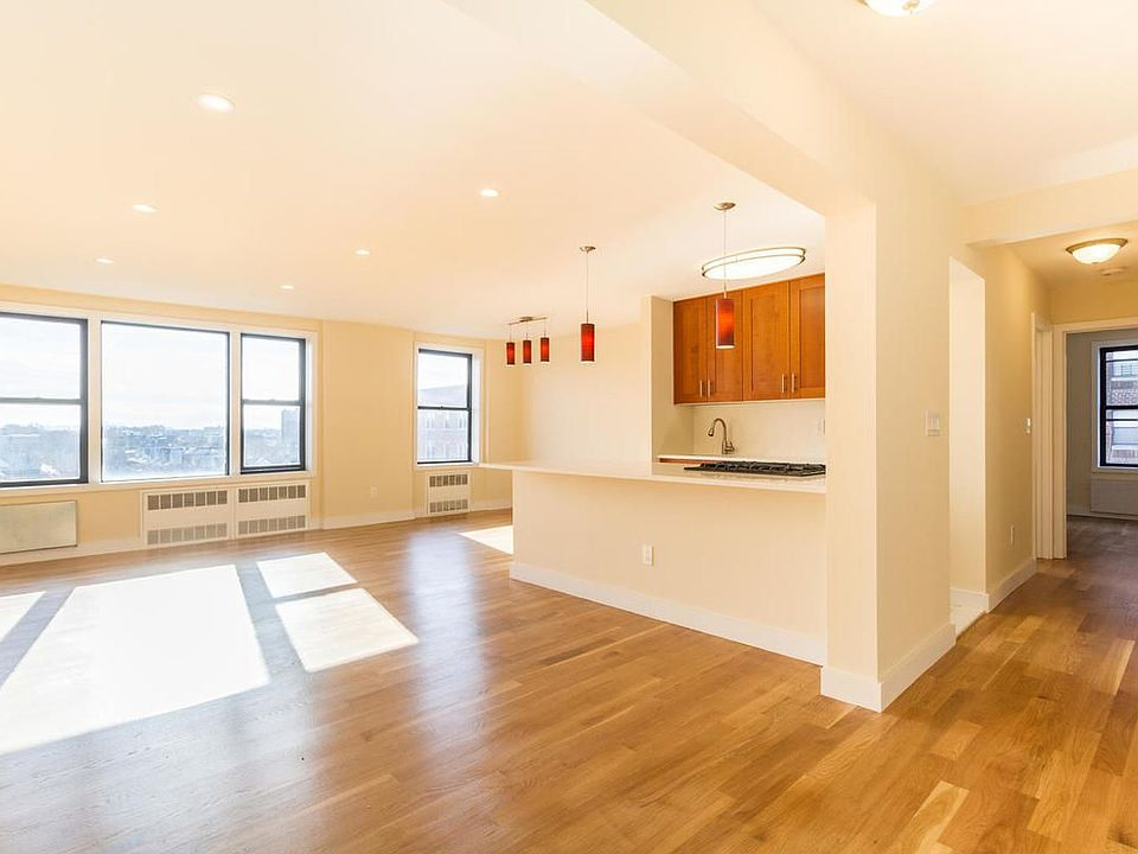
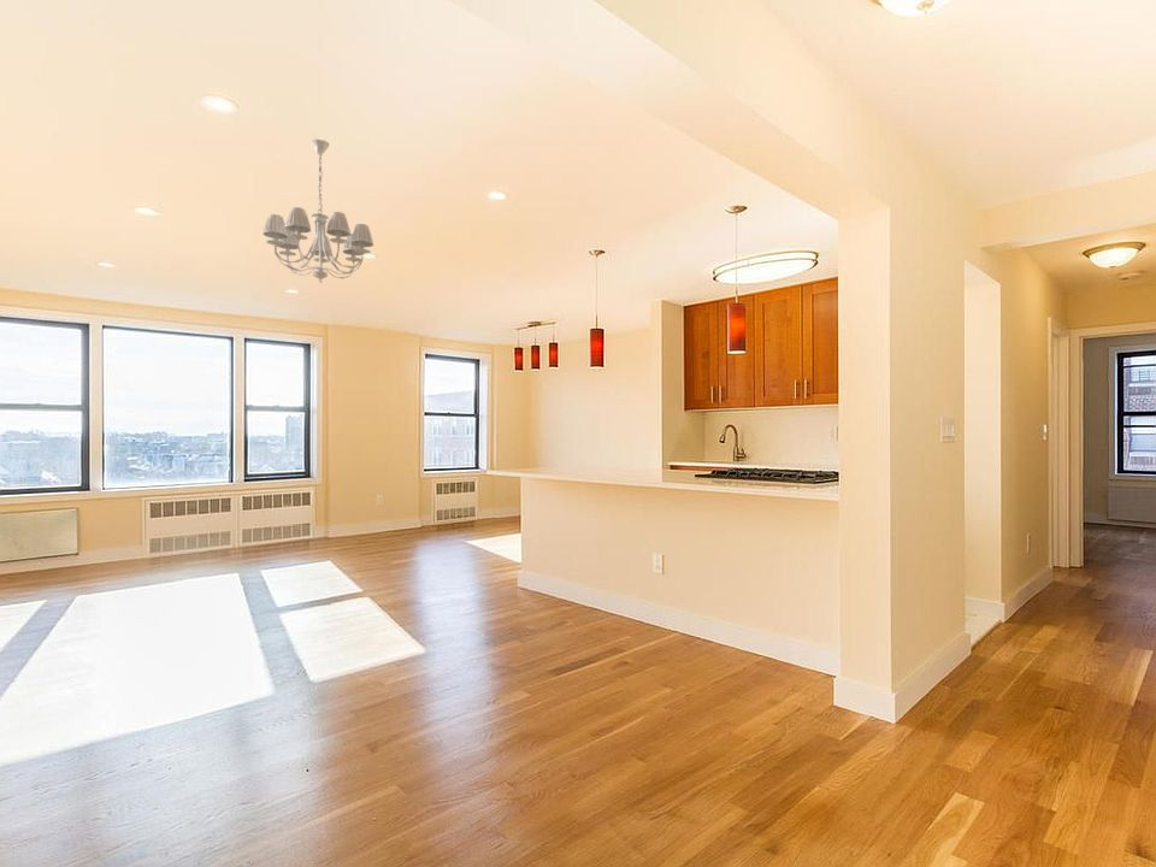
+ chandelier [261,137,374,284]
